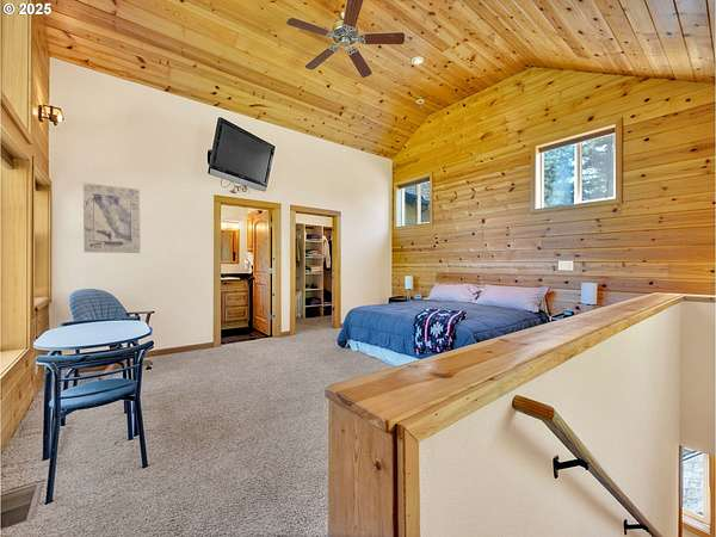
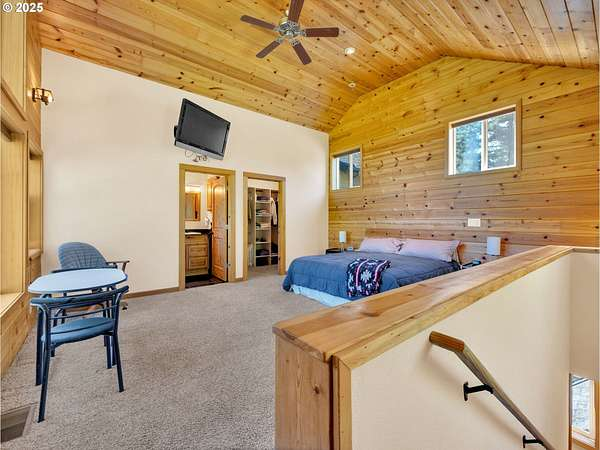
- wall art [82,181,142,254]
